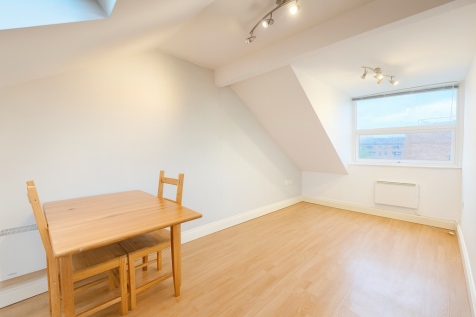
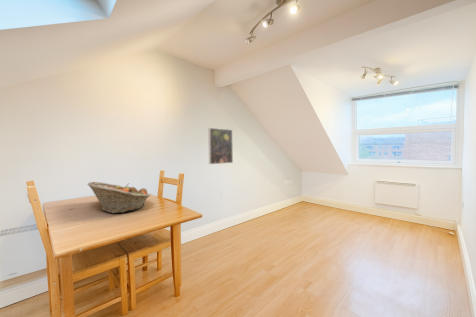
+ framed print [207,127,234,165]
+ fruit basket [86,181,151,214]
